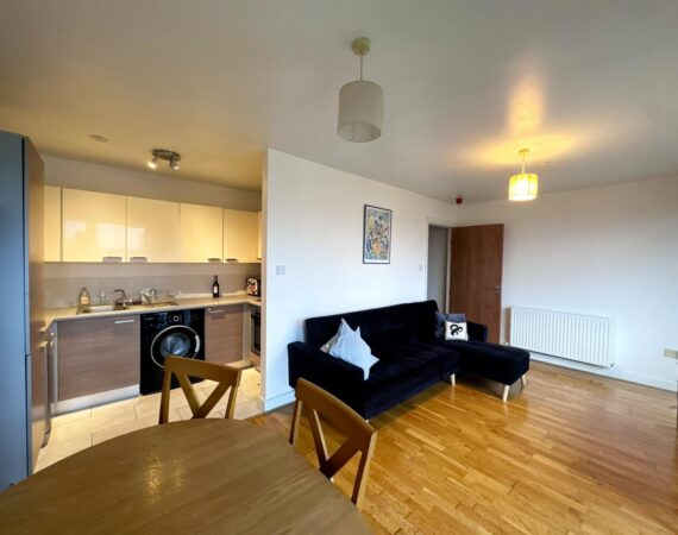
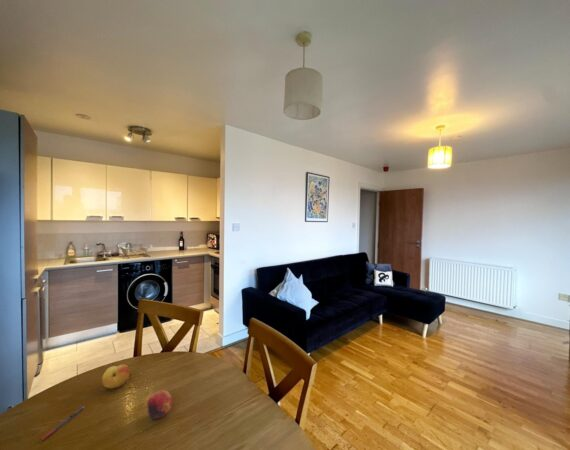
+ fruit [146,389,174,420]
+ pen [39,405,86,442]
+ fruit [101,364,131,389]
